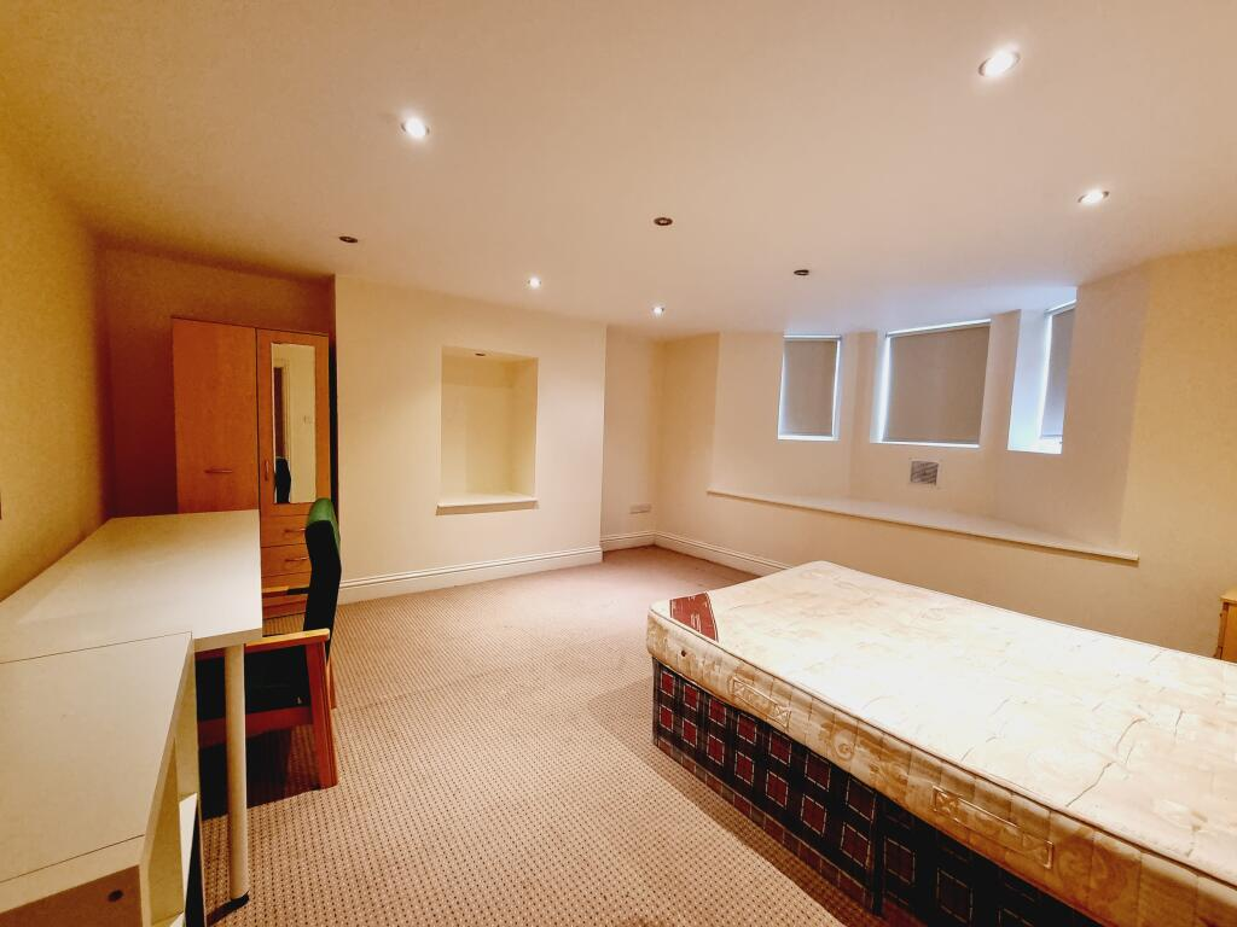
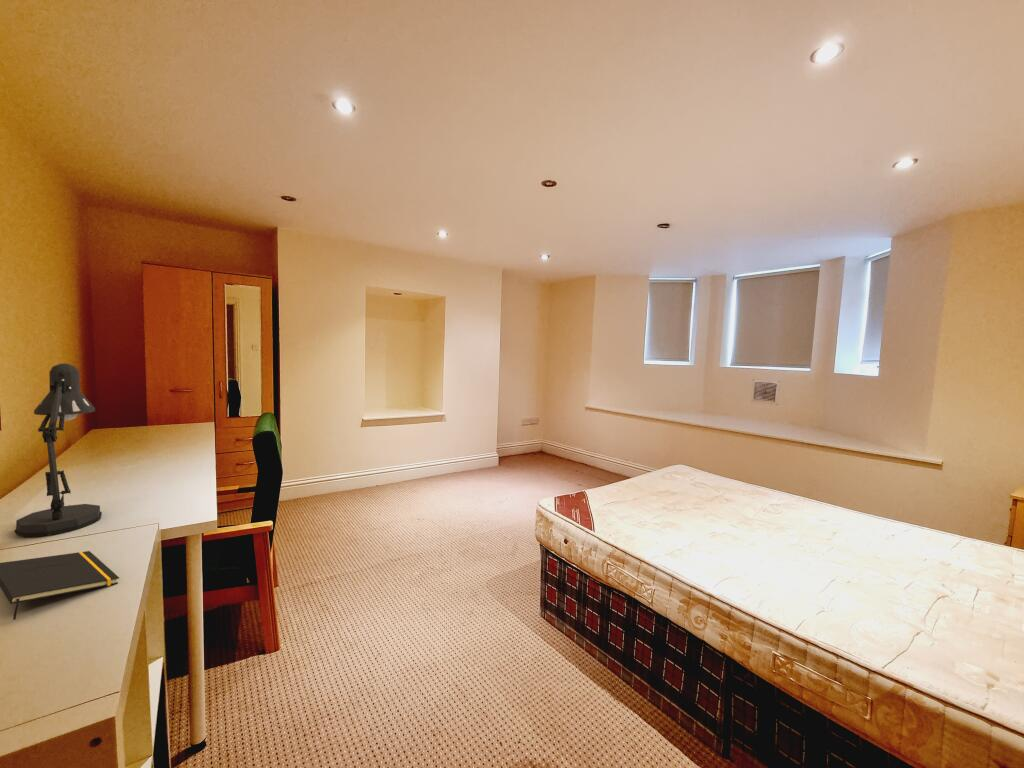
+ desk lamp [13,362,103,537]
+ notepad [0,550,120,621]
